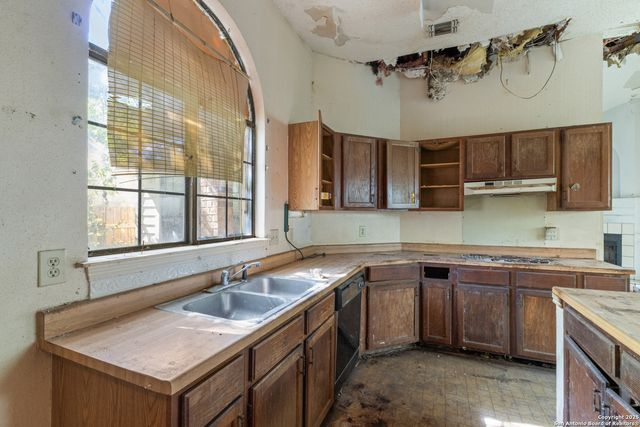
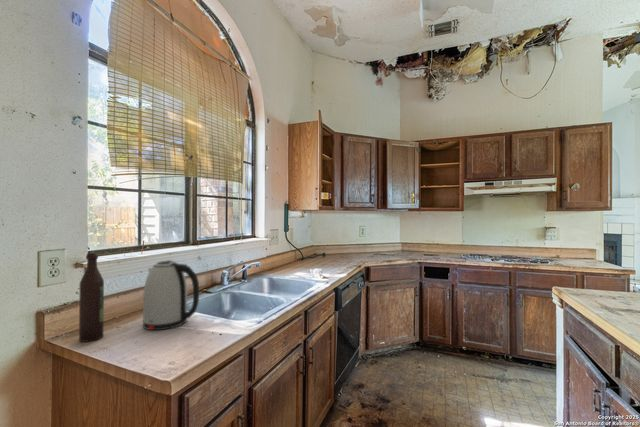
+ kettle [142,259,200,331]
+ wine bottle [78,251,105,343]
